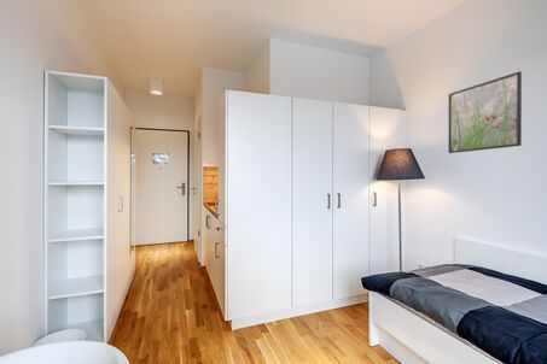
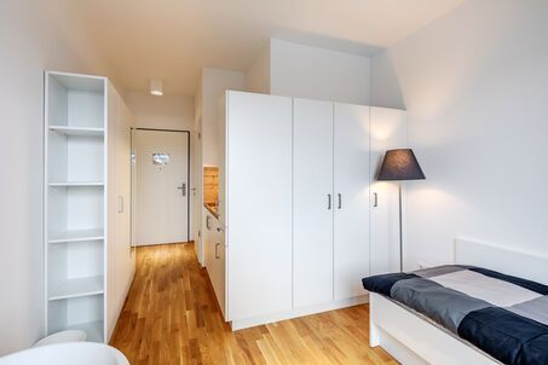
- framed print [448,70,523,154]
